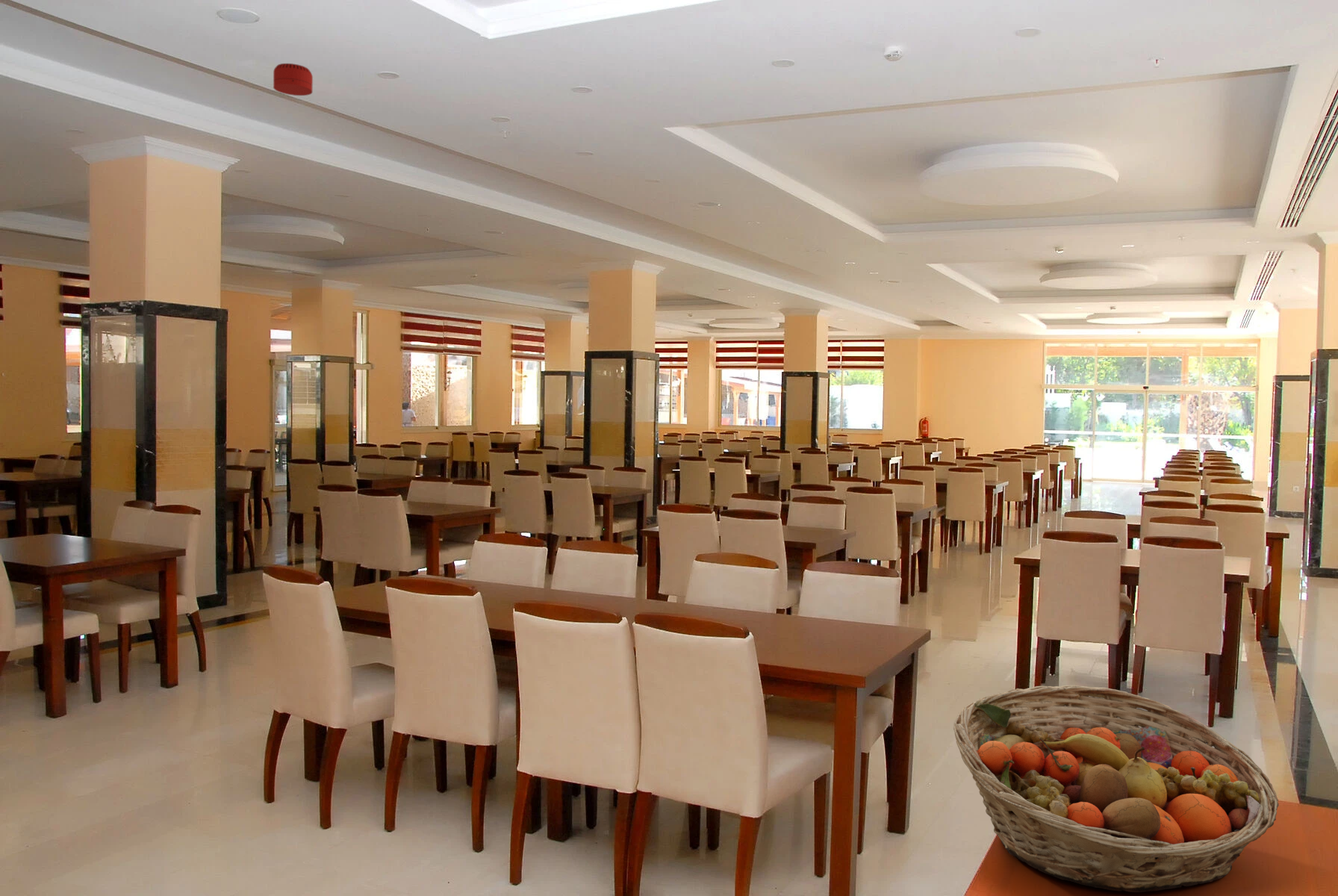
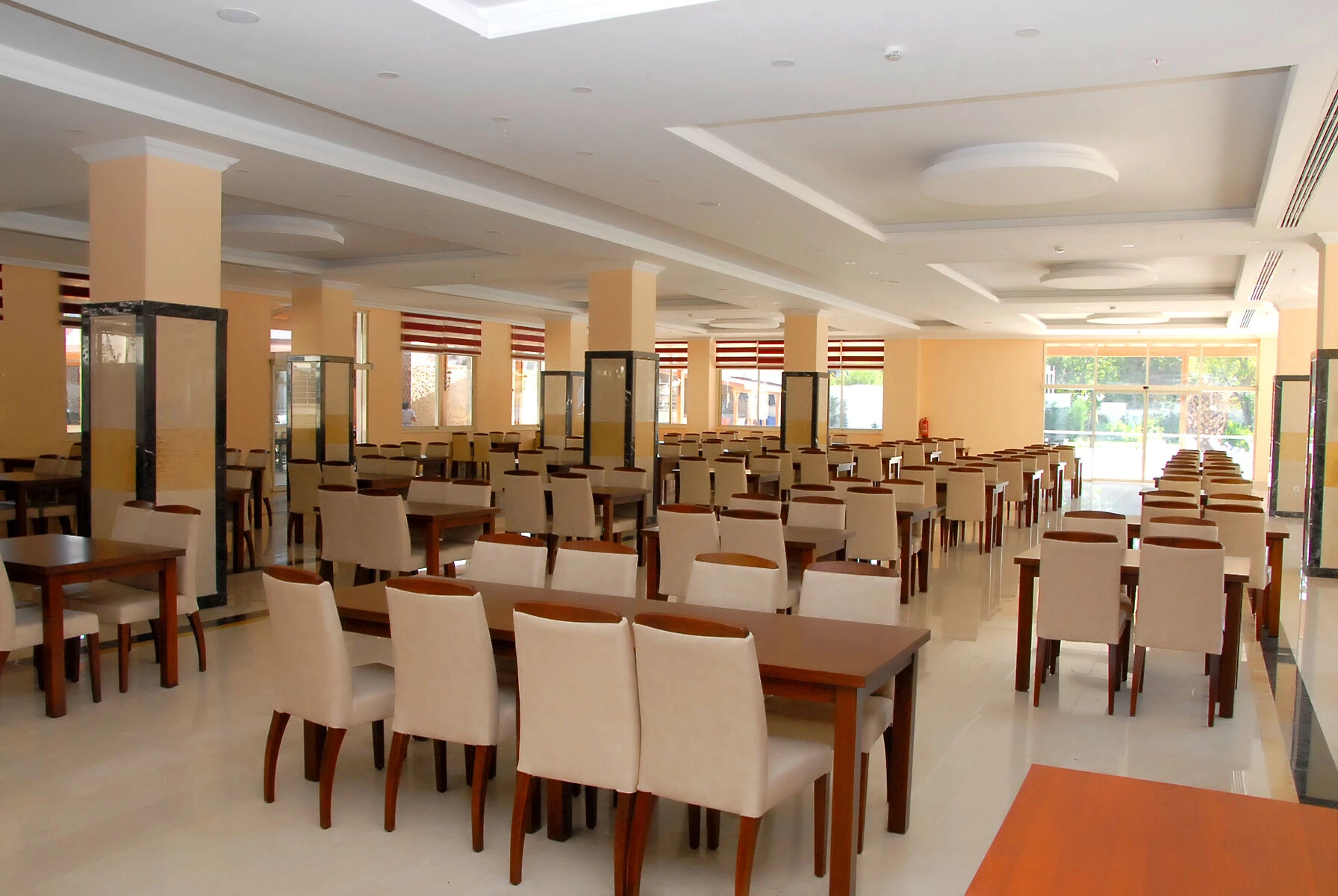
- fruit basket [953,685,1280,893]
- smoke detector [273,63,314,96]
